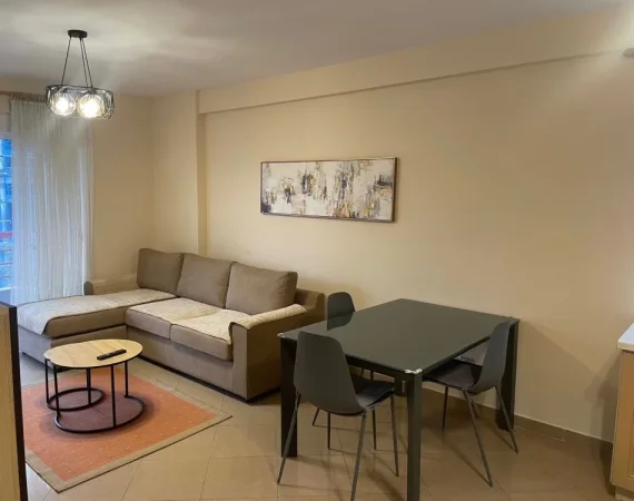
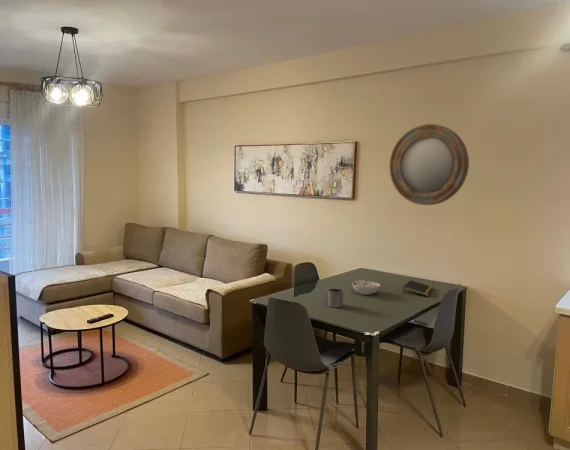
+ home mirror [388,123,470,206]
+ bowl [351,278,381,296]
+ mug [324,287,345,308]
+ notepad [402,279,435,297]
